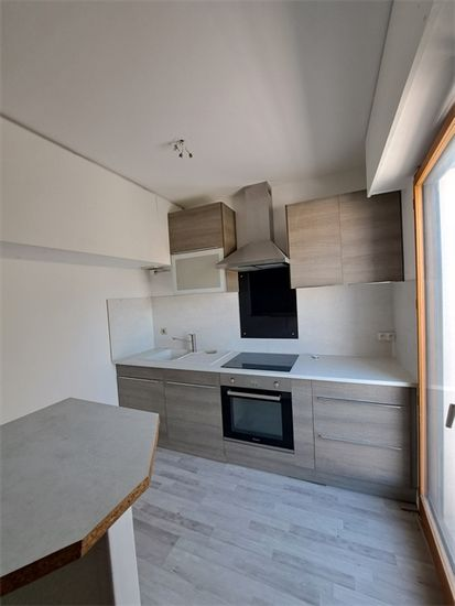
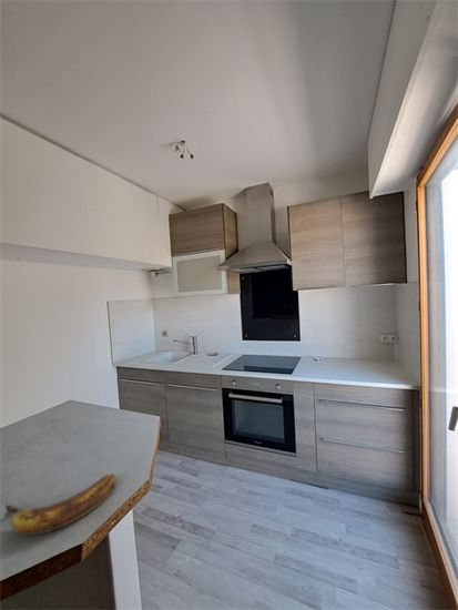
+ banana [3,472,118,536]
